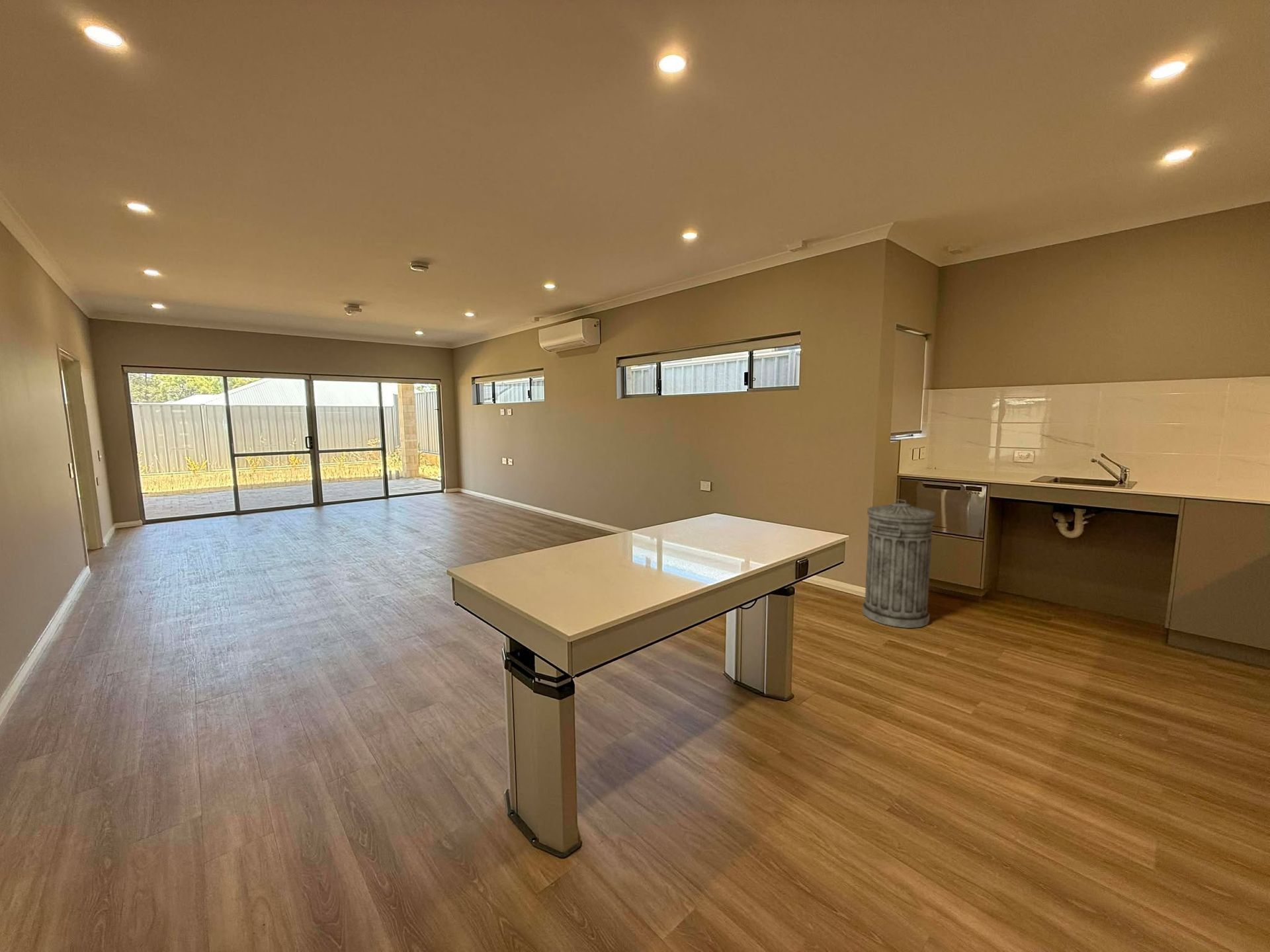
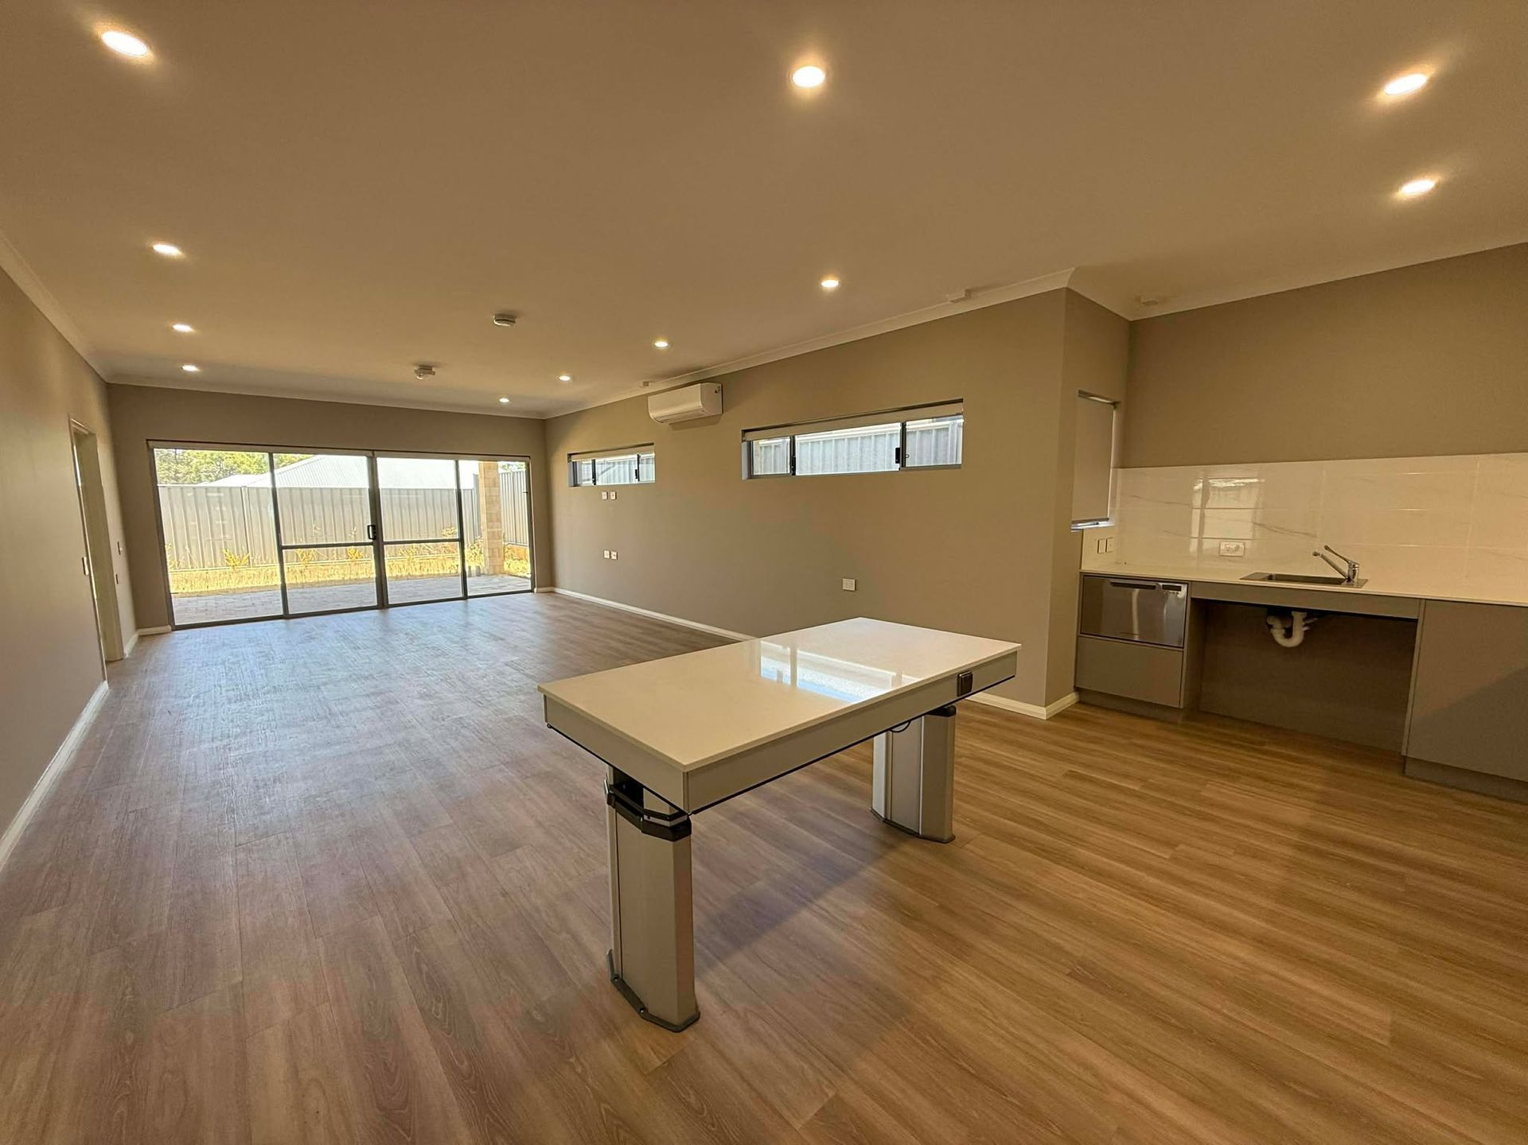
- trash can [861,498,936,629]
